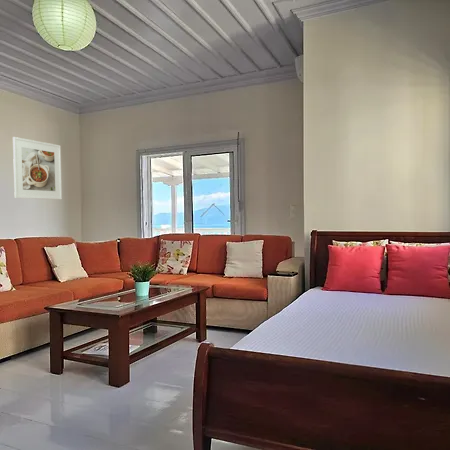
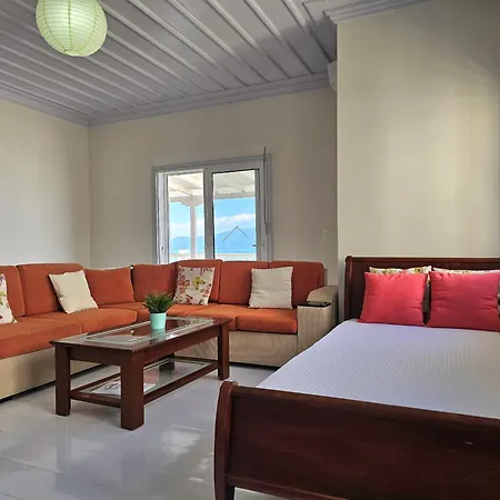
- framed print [12,136,63,201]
